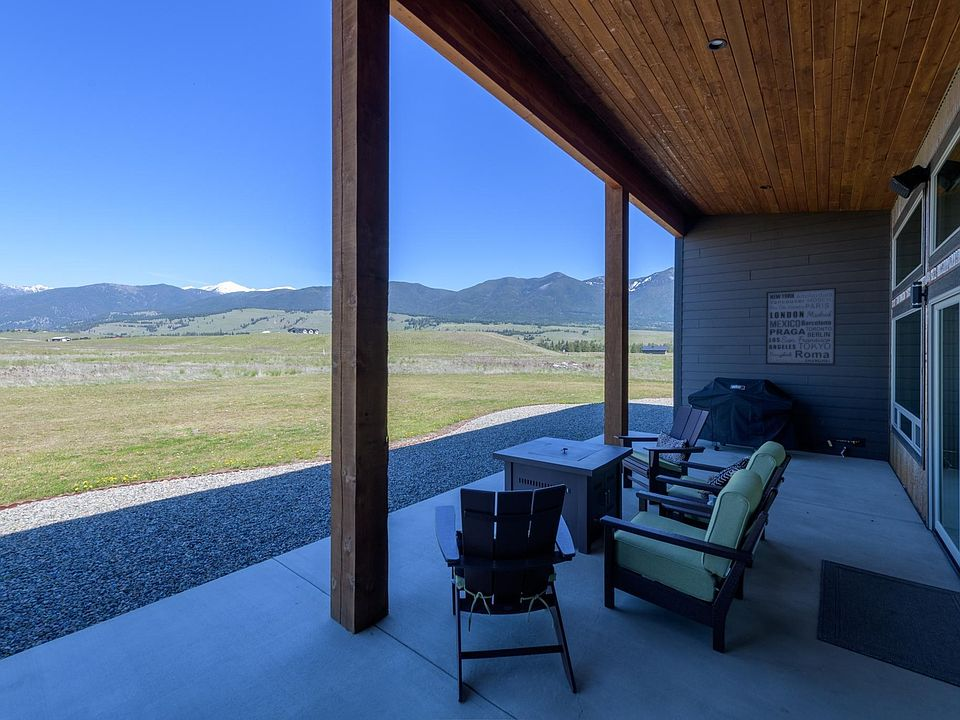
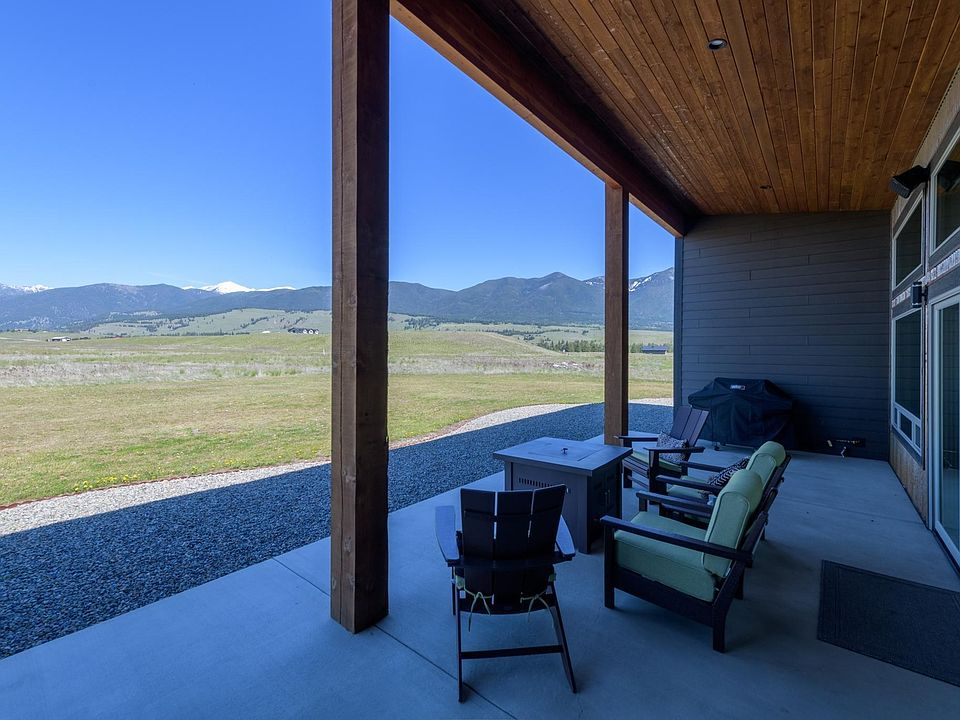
- wall art [765,287,837,366]
